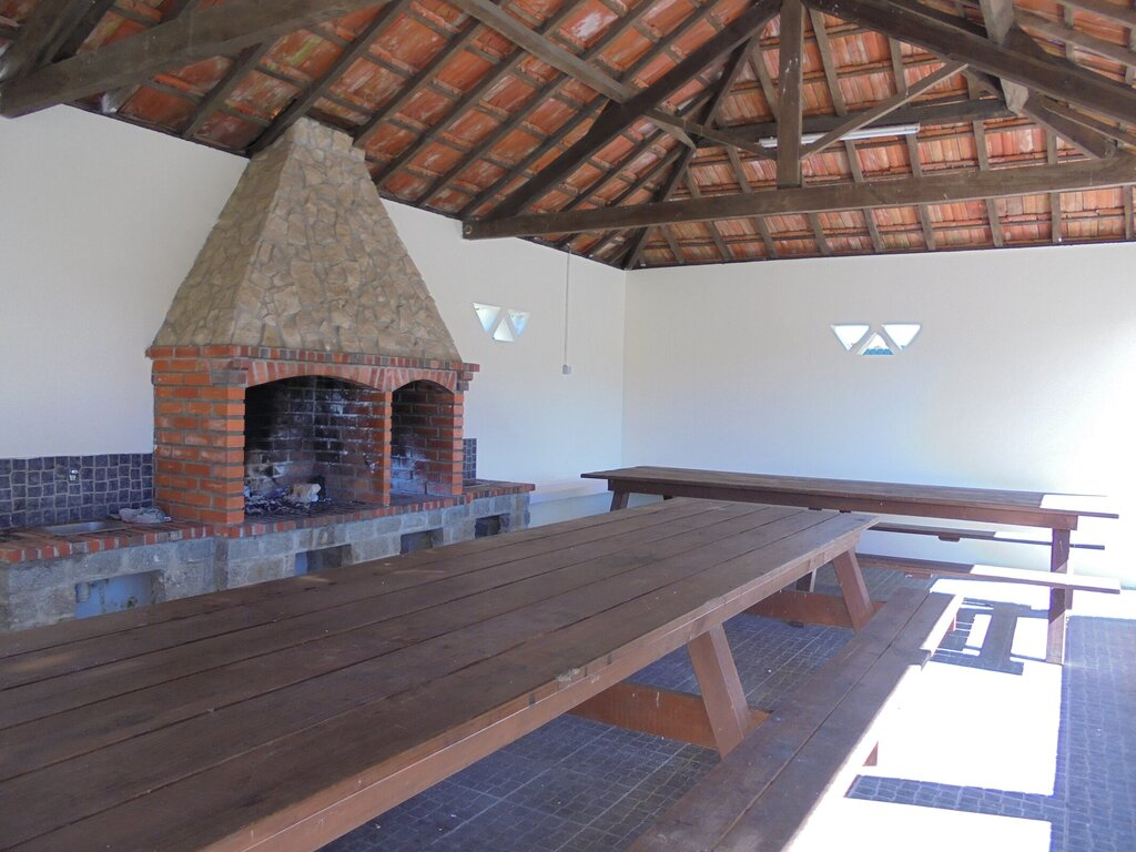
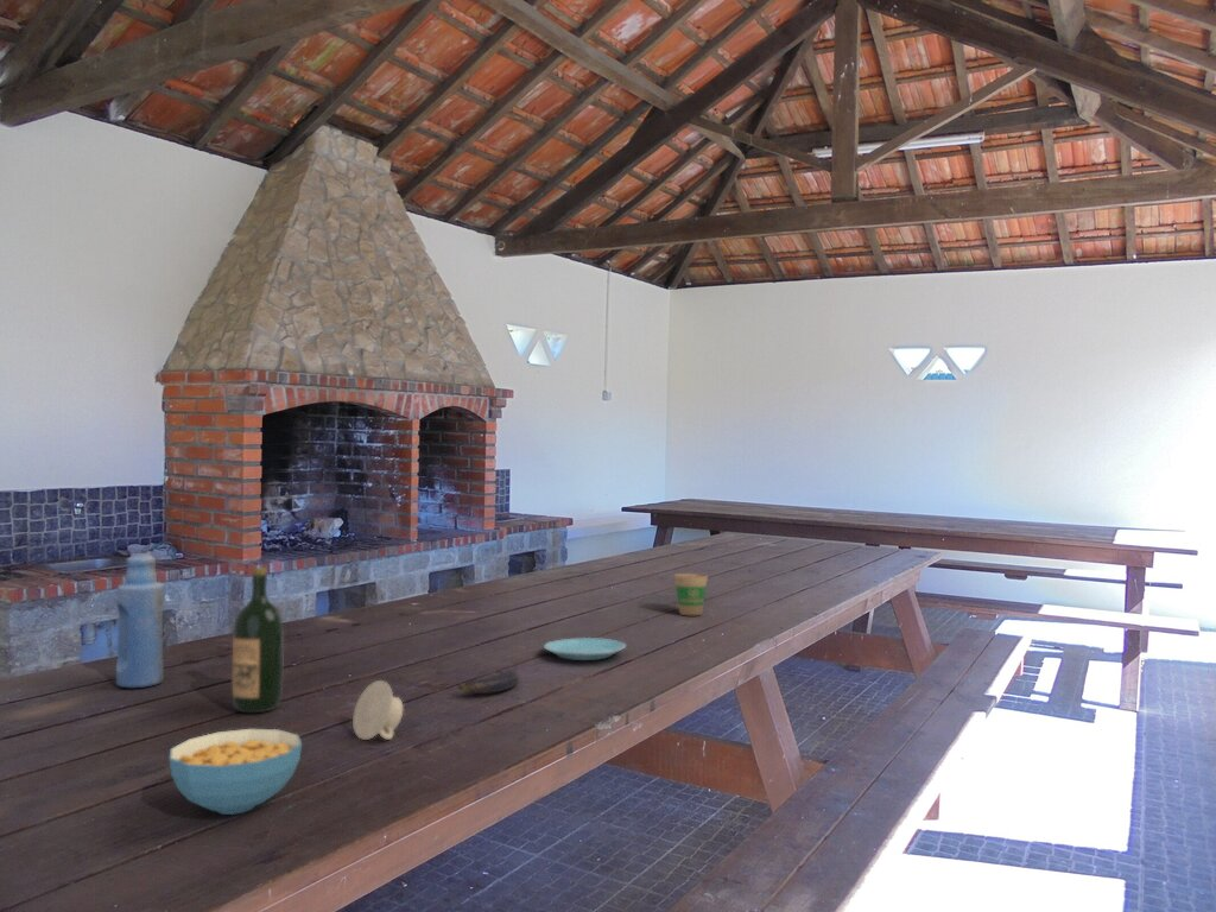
+ banana [456,669,520,695]
+ bottle [115,552,165,689]
+ plate [543,636,627,661]
+ wine bottle [232,566,285,714]
+ paper cup [672,572,709,616]
+ cereal bowl [169,728,303,816]
+ cup [352,679,404,741]
